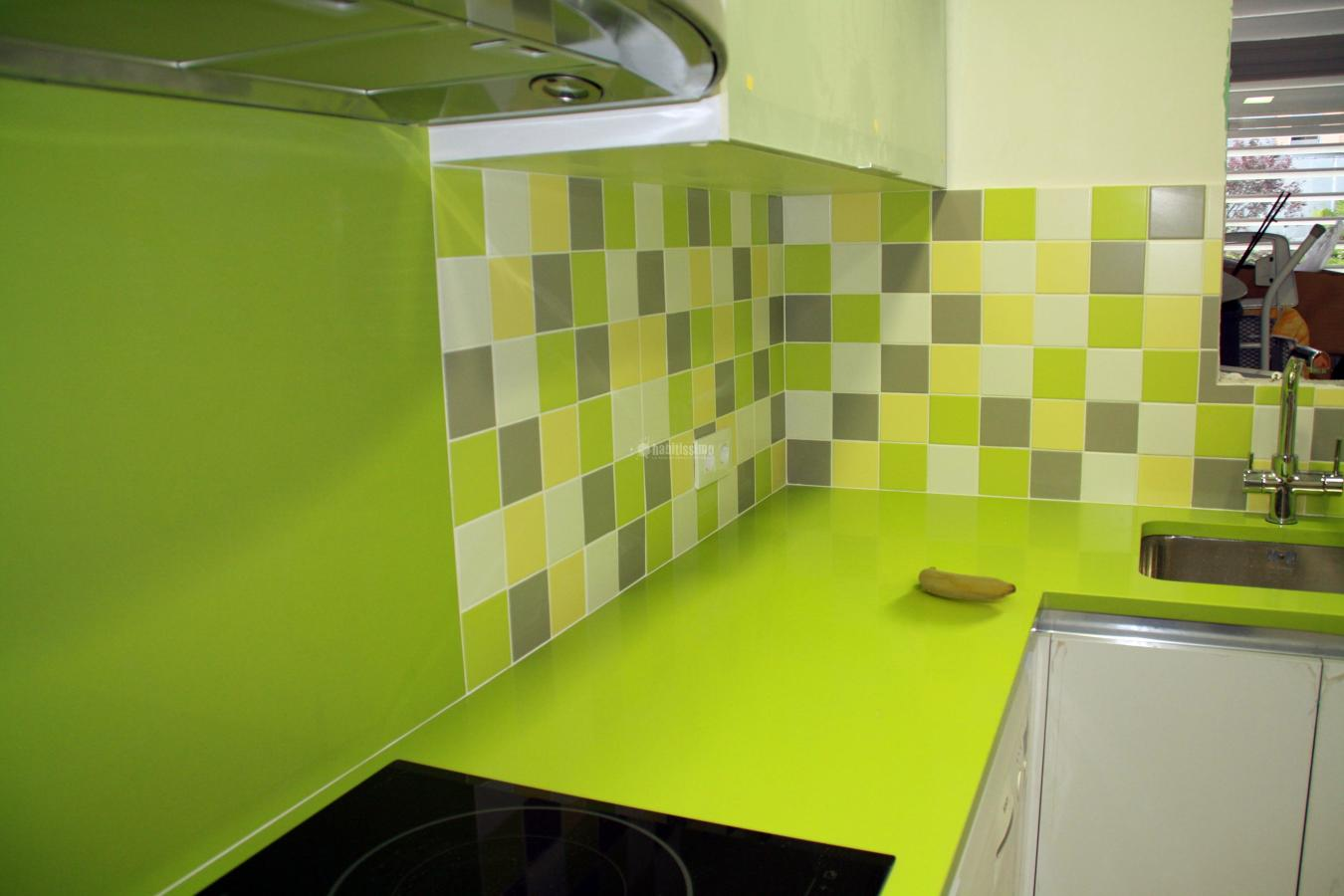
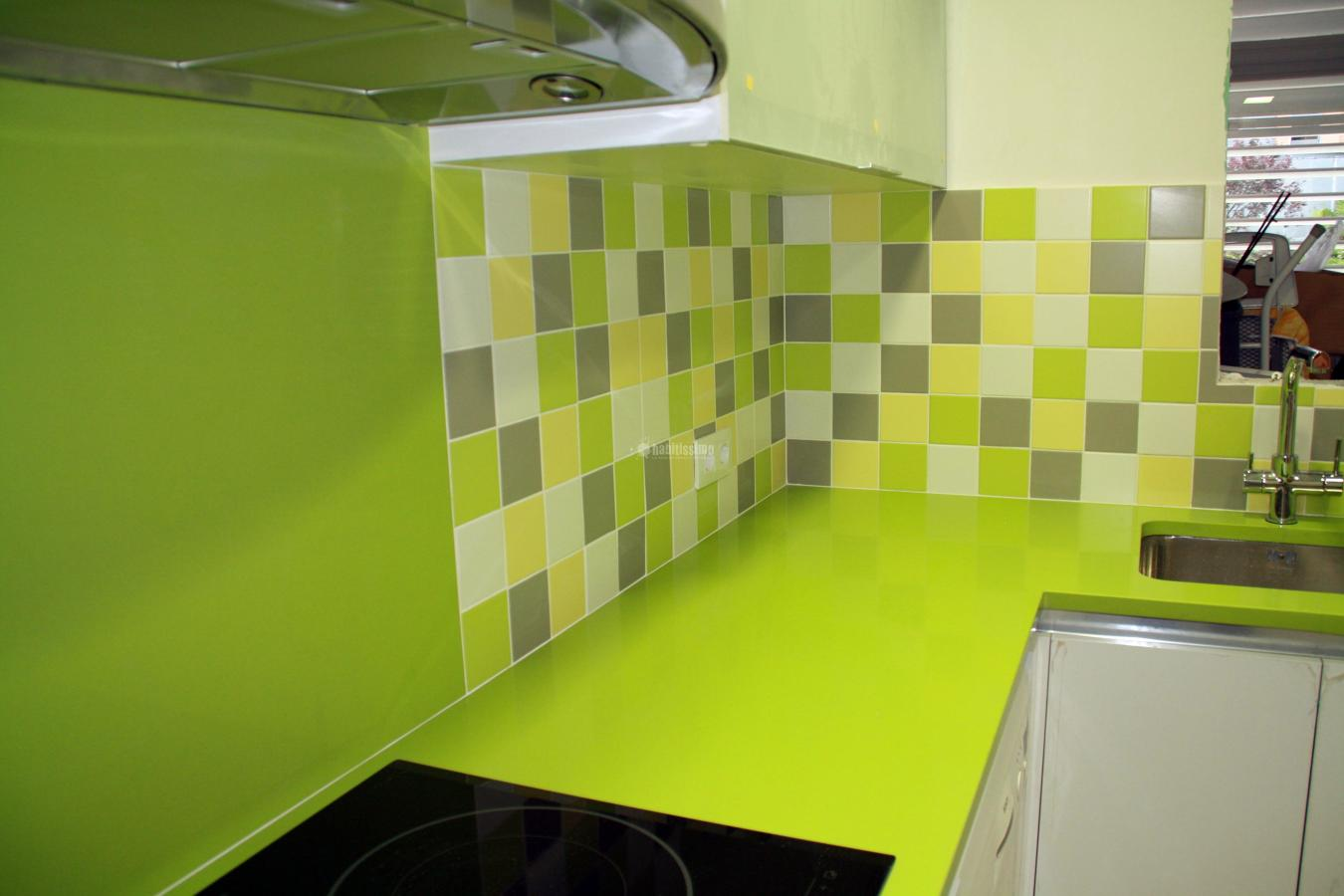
- banana [917,565,1017,602]
